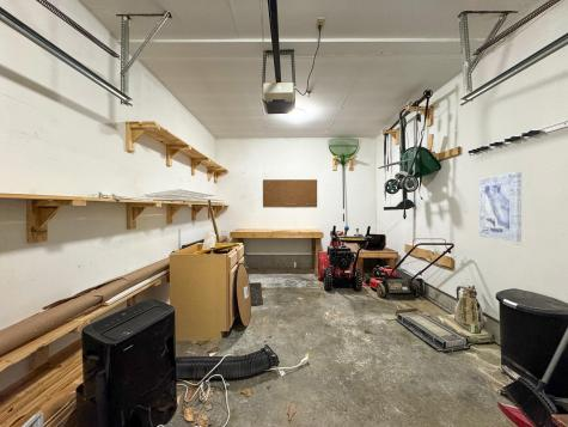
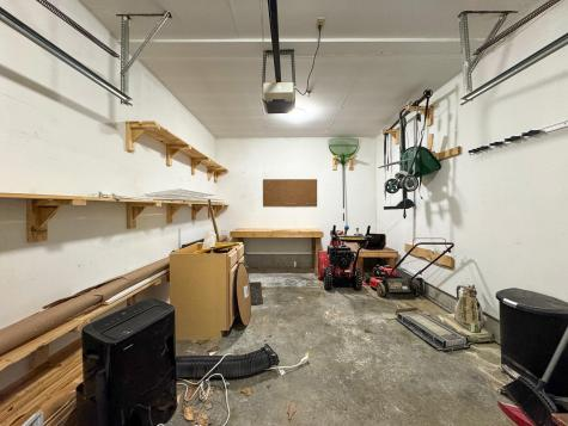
- wall art [478,171,523,243]
